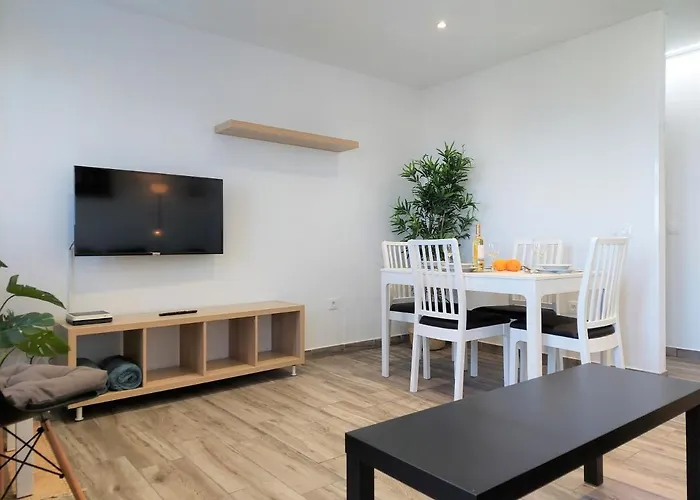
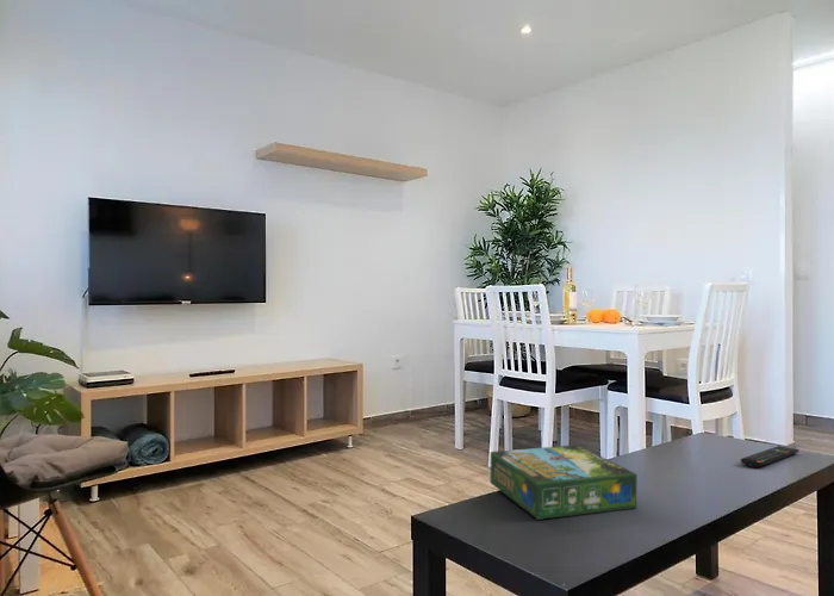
+ remote control [740,445,799,468]
+ board game [488,443,639,521]
